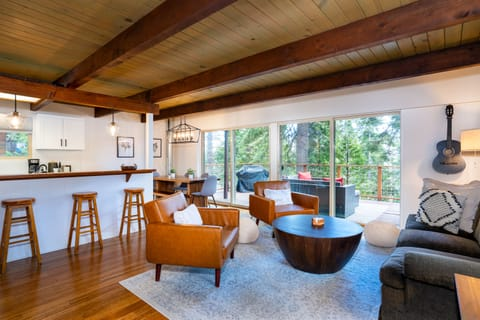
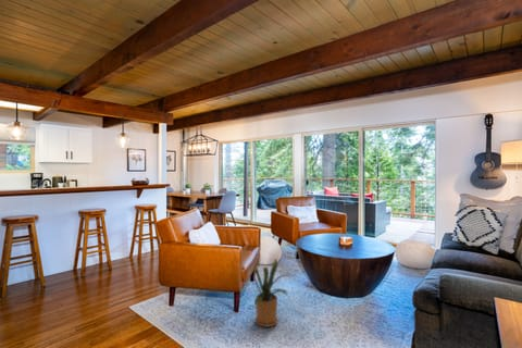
+ house plant [252,258,291,328]
